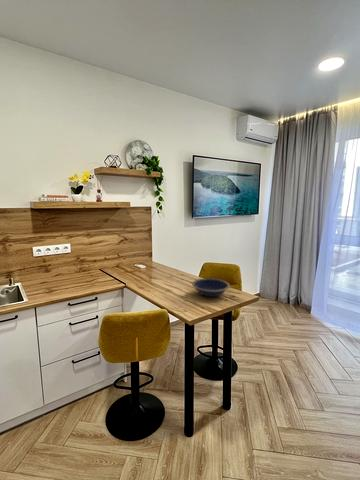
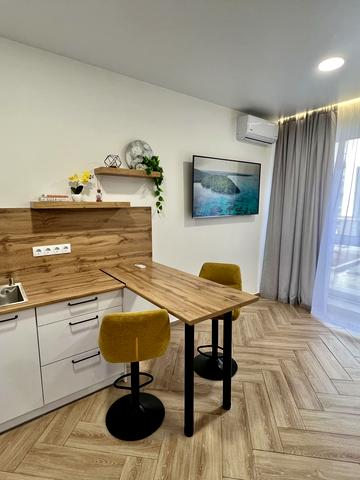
- bowl [191,277,231,298]
